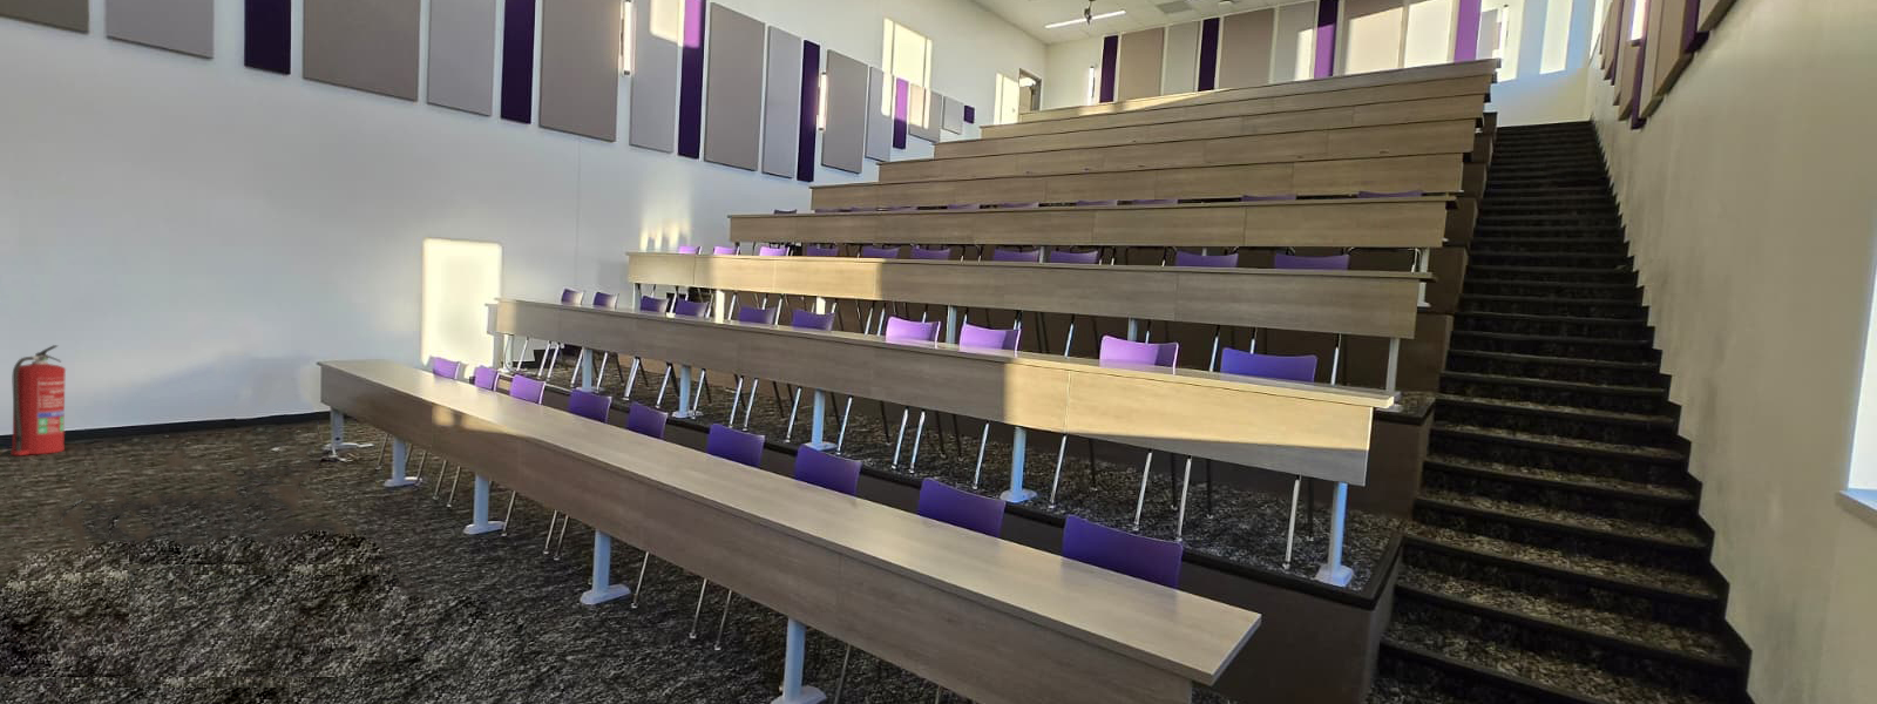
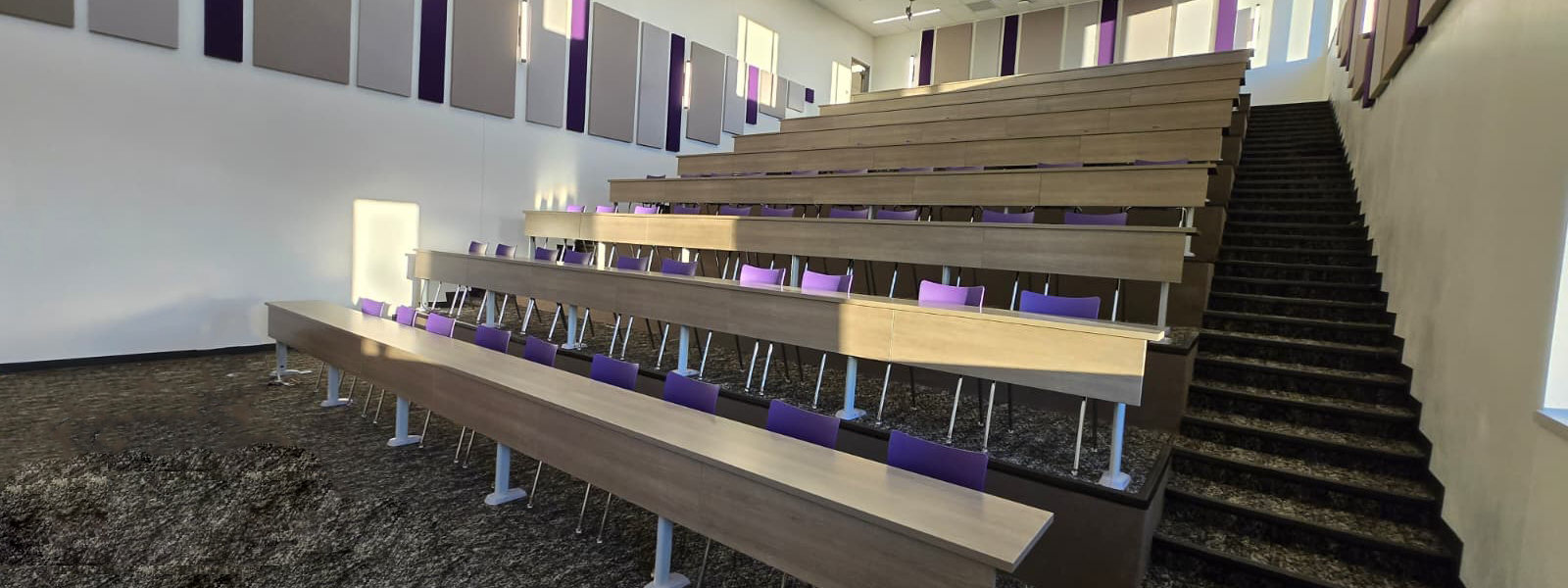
- fire extinguisher [11,344,67,456]
